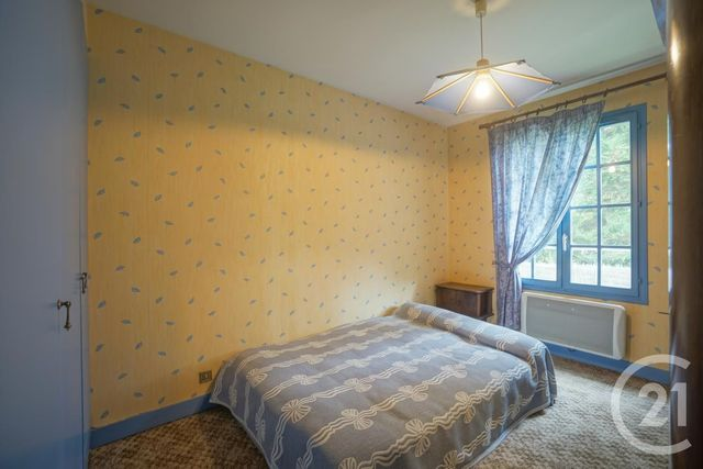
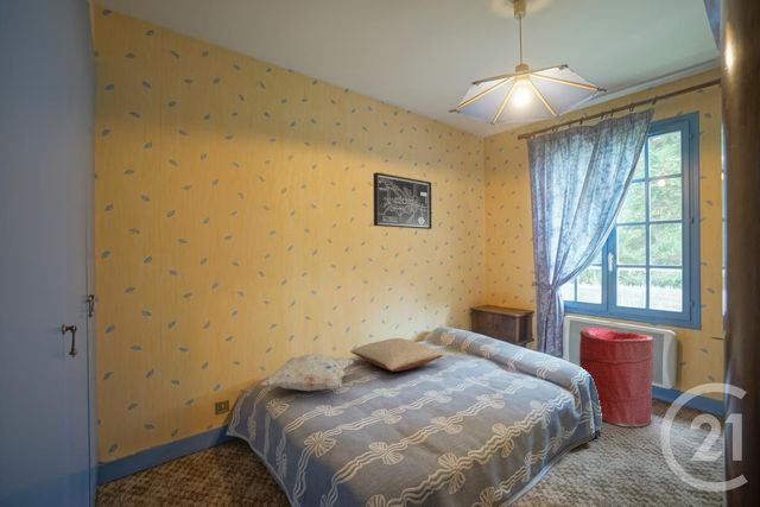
+ decorative pillow [260,353,355,392]
+ pillow [349,337,444,373]
+ laundry hamper [578,327,654,427]
+ wall art [372,171,432,230]
